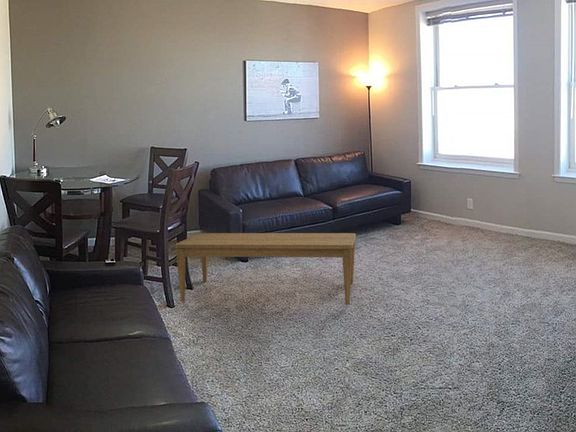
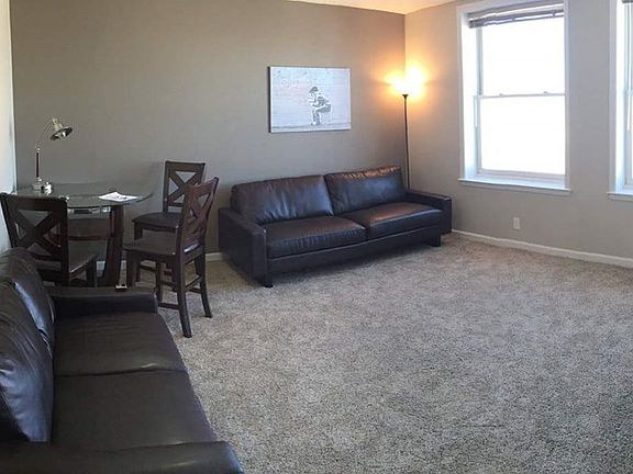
- coffee table [174,232,357,306]
